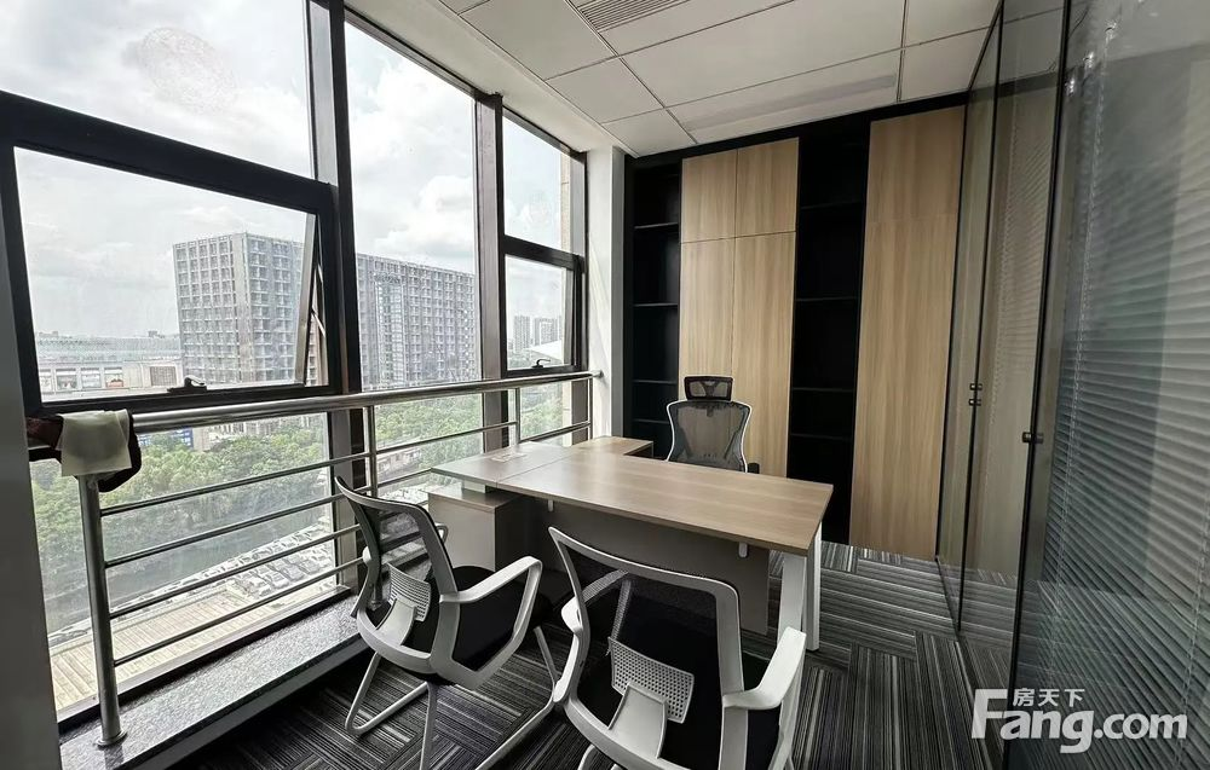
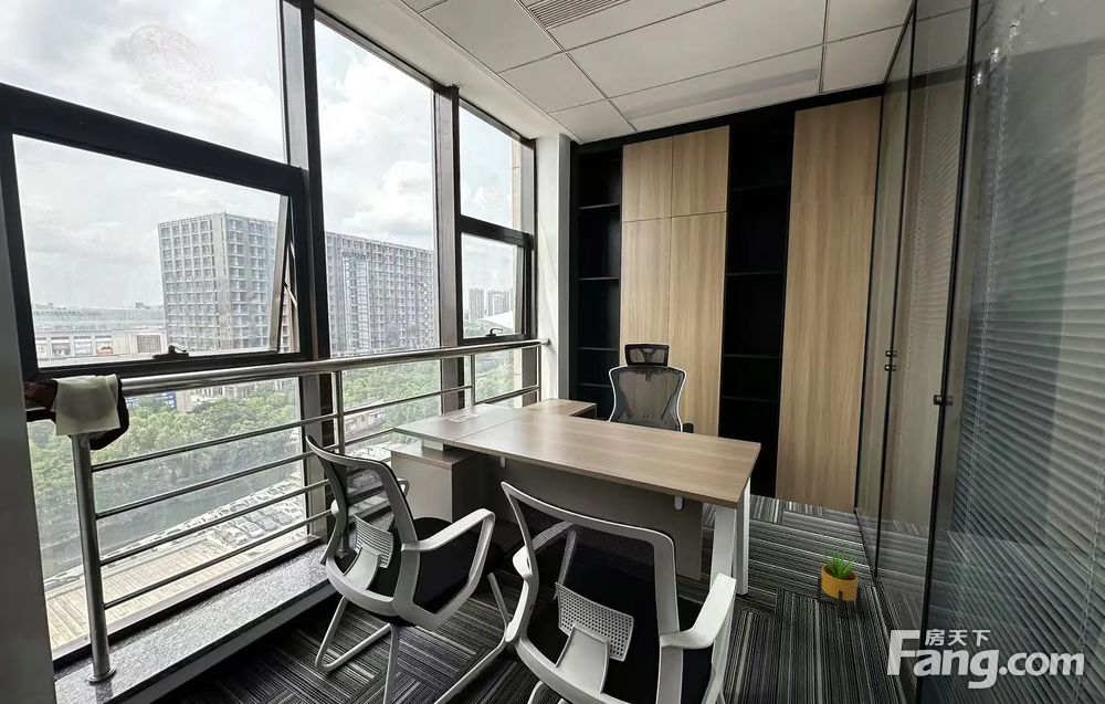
+ potted plant [815,545,862,619]
